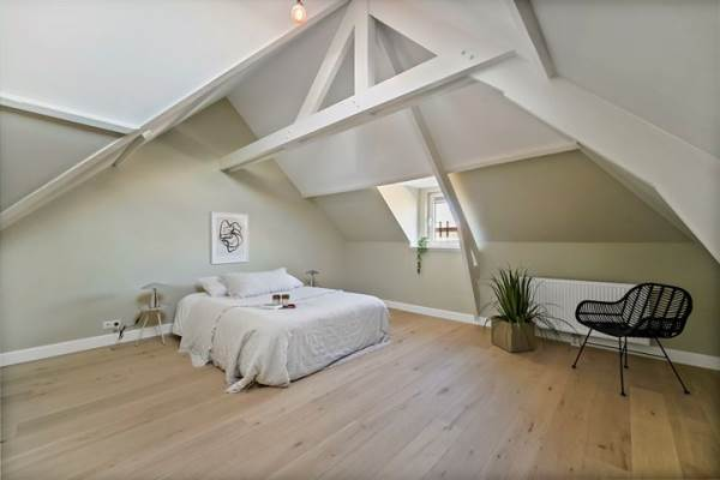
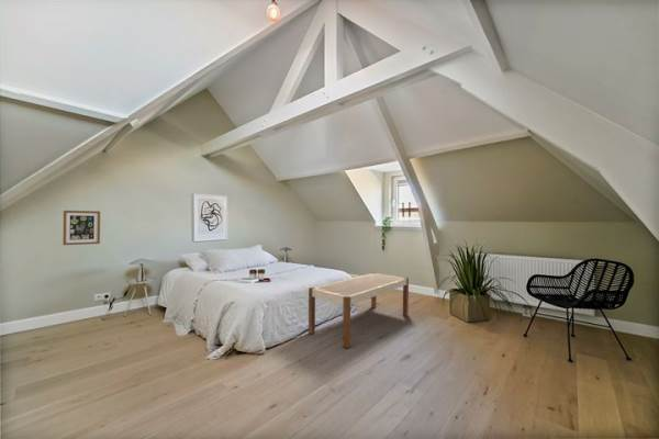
+ bench [308,272,410,349]
+ wall art [62,210,101,246]
